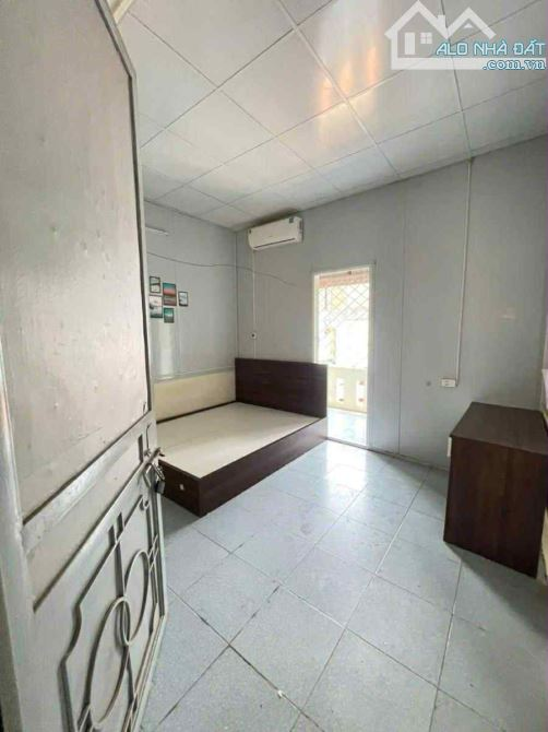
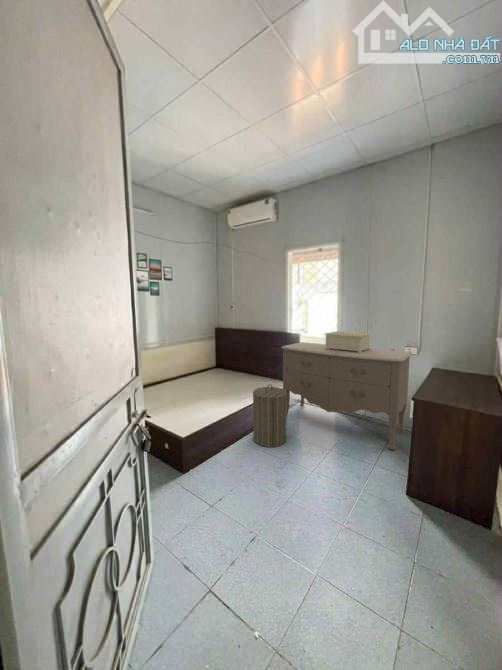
+ laundry hamper [252,383,288,448]
+ decorative box [324,330,371,353]
+ dresser [280,341,414,451]
